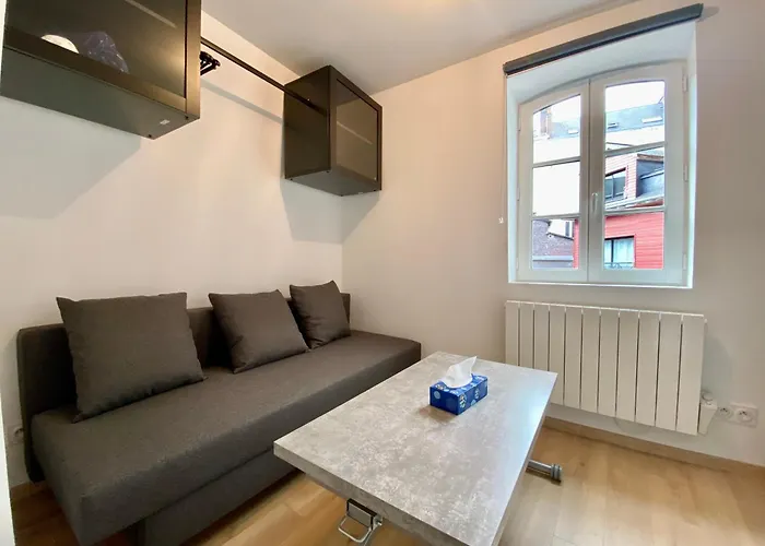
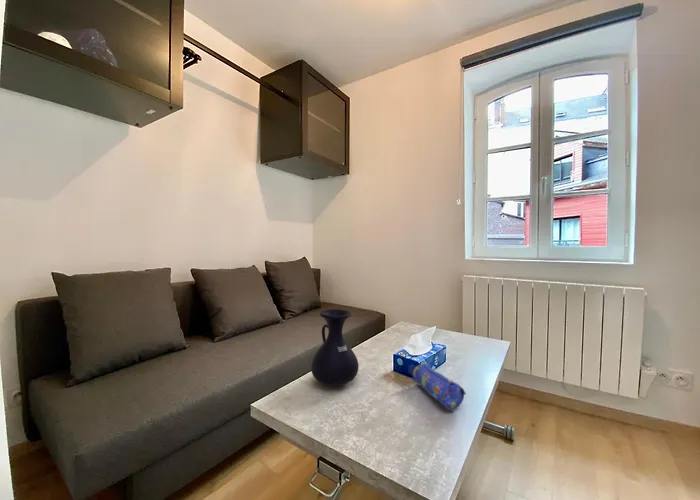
+ vase [310,308,360,387]
+ pencil case [412,362,467,412]
